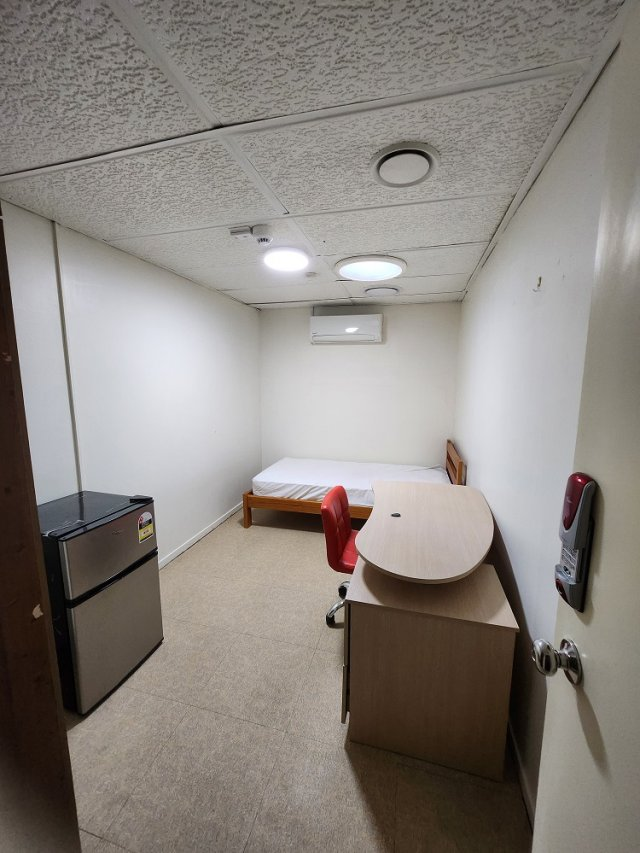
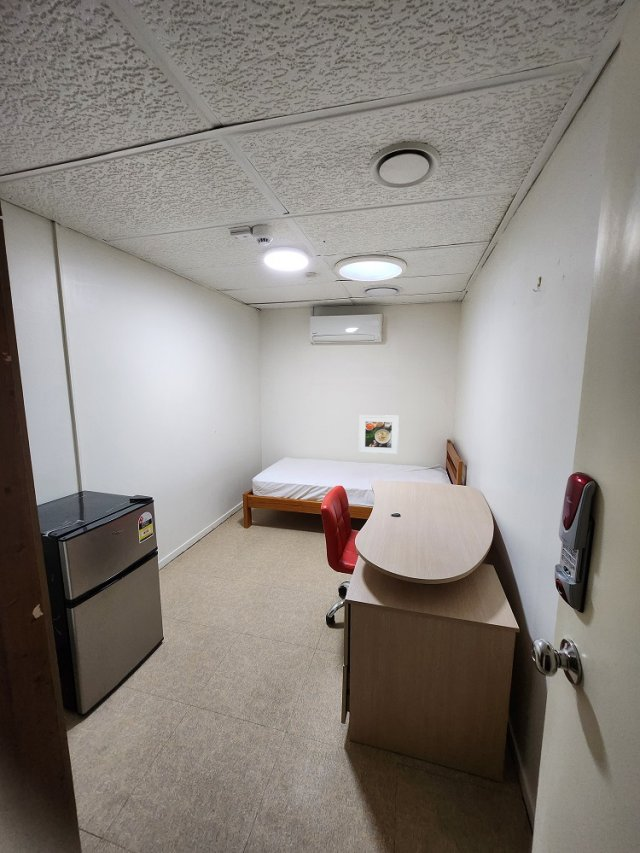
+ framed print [358,414,400,455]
